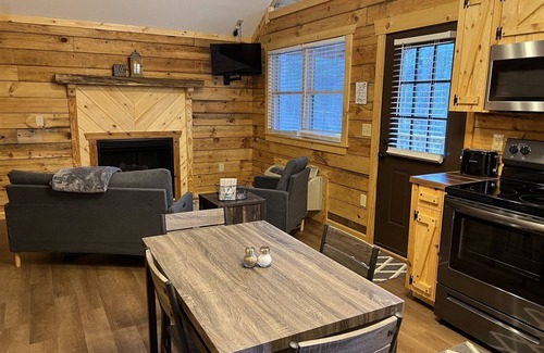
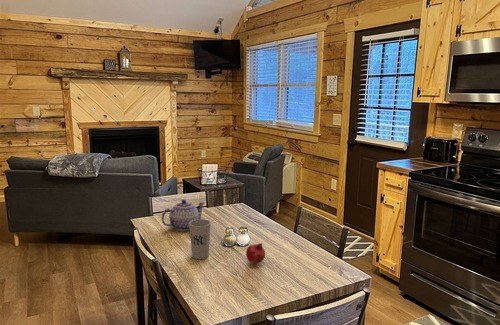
+ cup [189,218,212,260]
+ teapot [160,199,206,232]
+ fruit [245,242,266,264]
